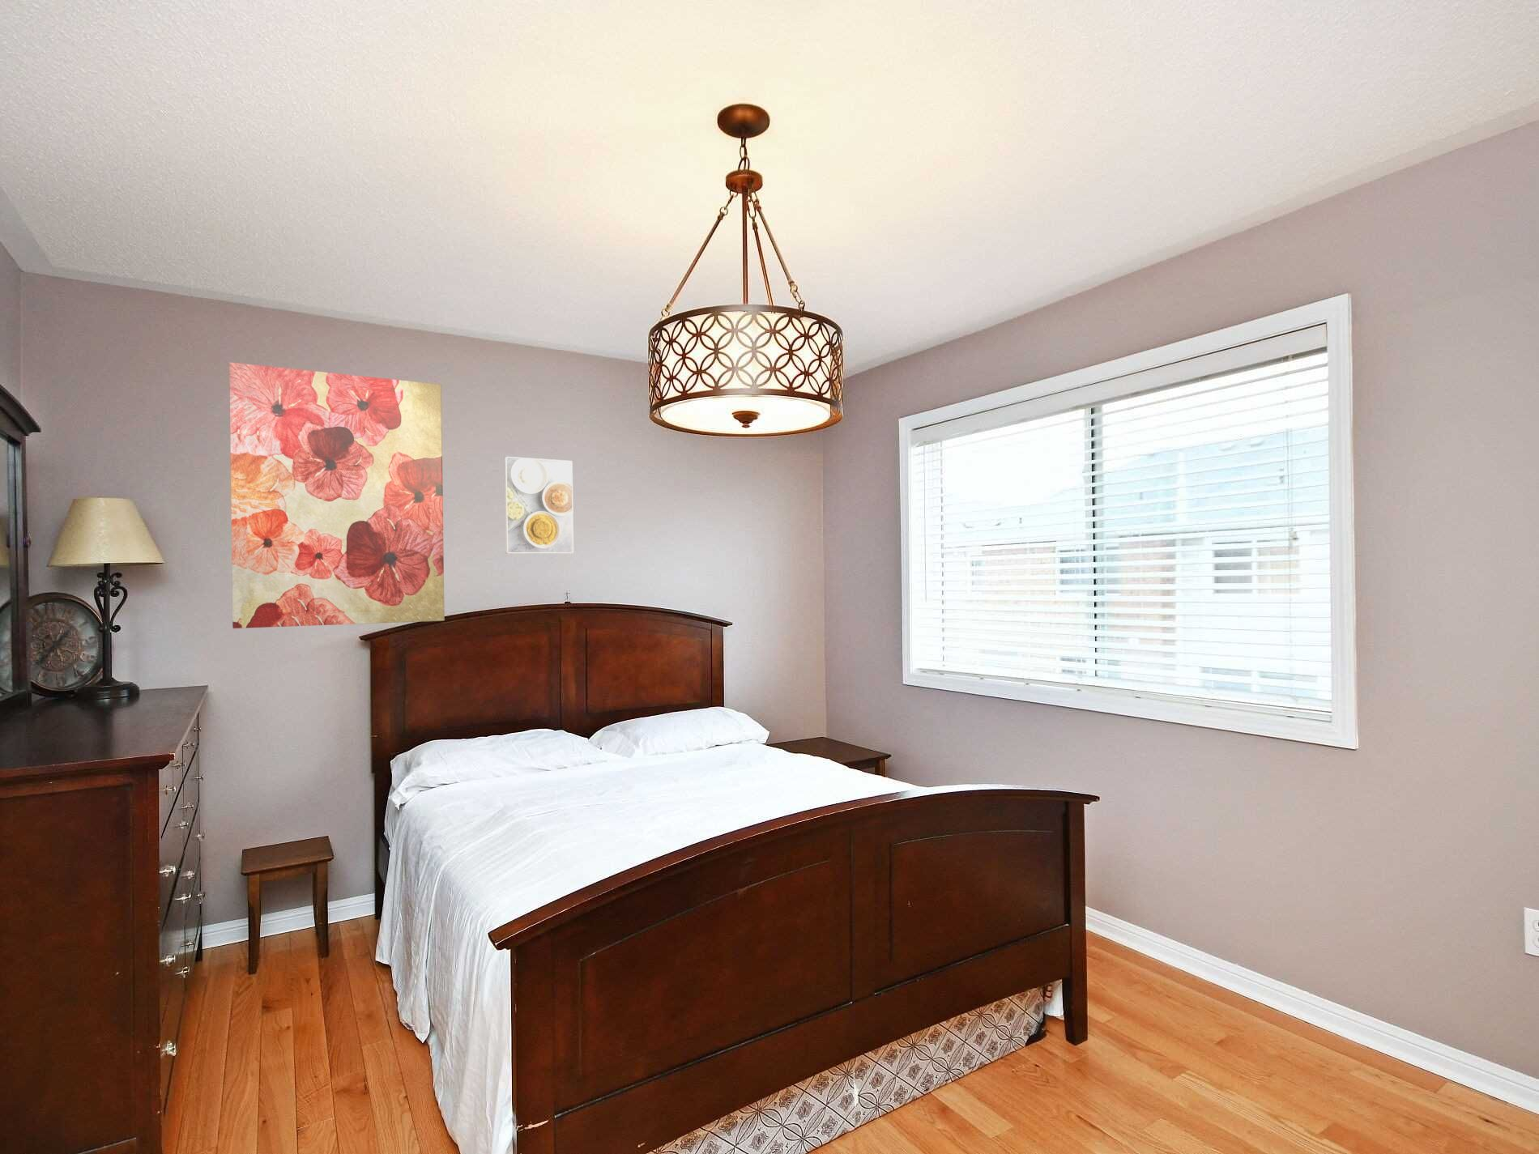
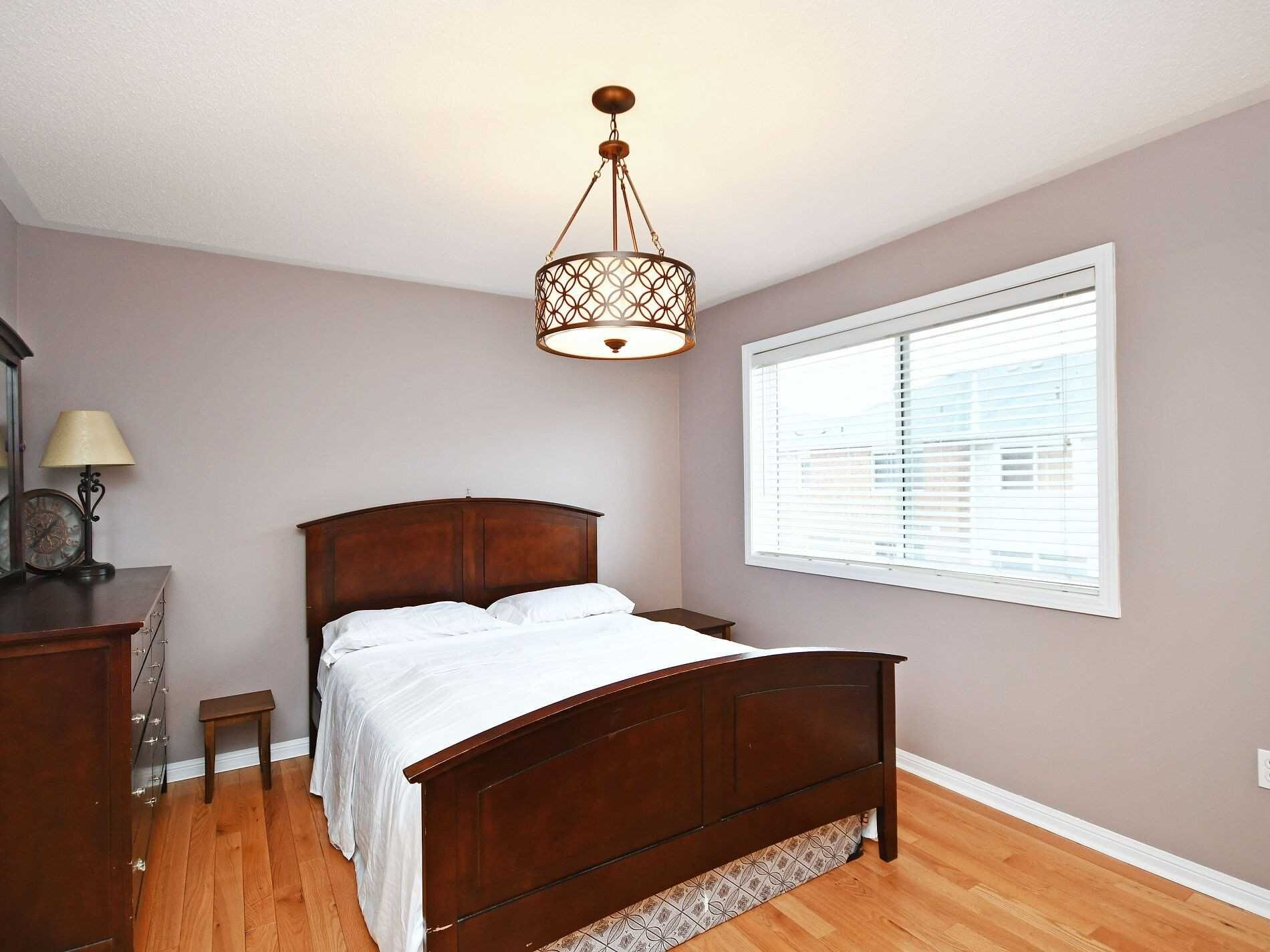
- wall art [228,361,446,629]
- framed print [503,456,574,555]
